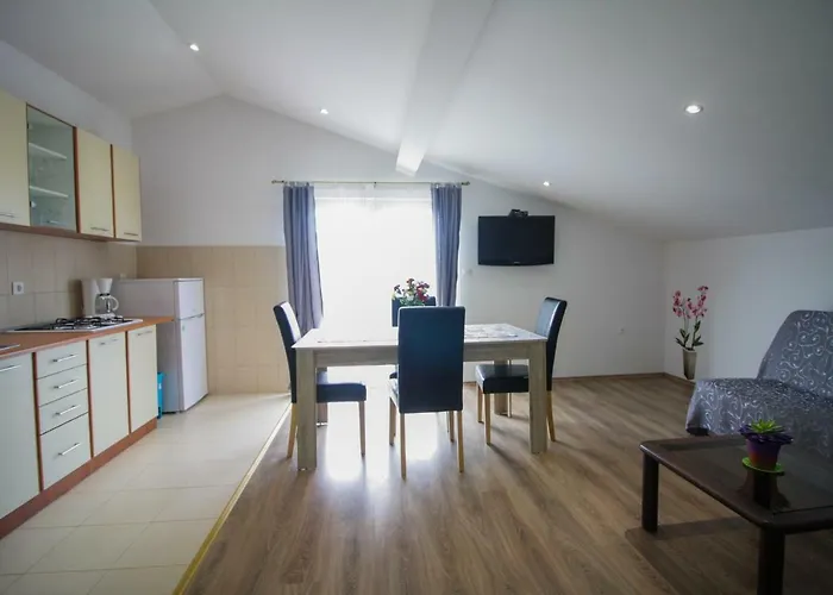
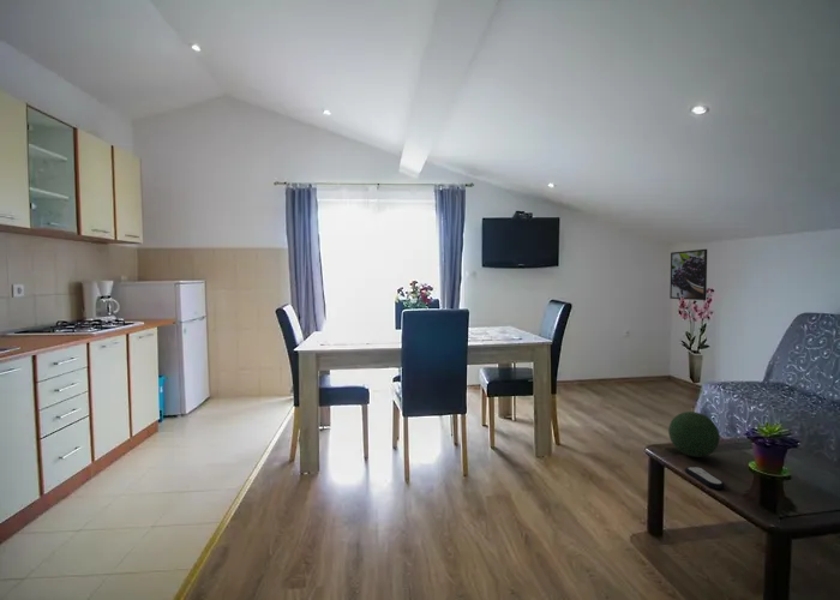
+ decorative orb [667,410,721,458]
+ remote control [684,466,726,490]
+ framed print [668,248,708,301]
